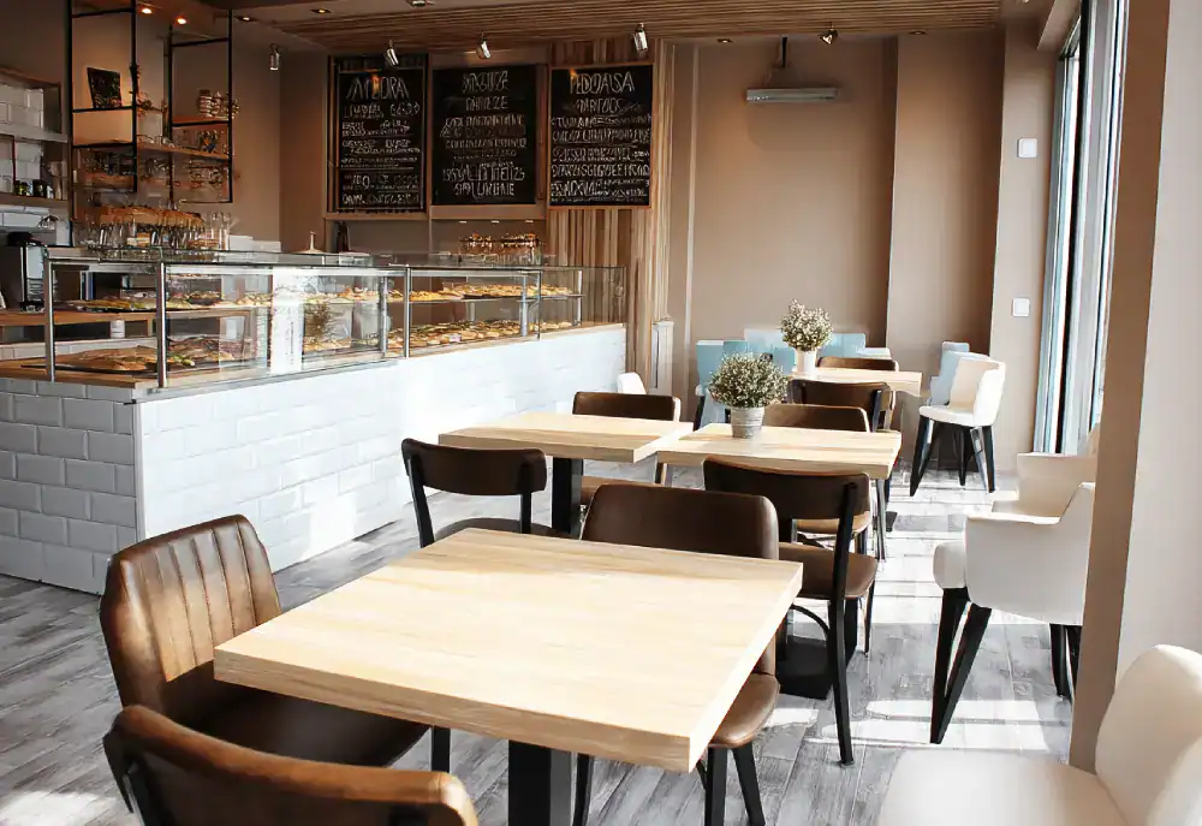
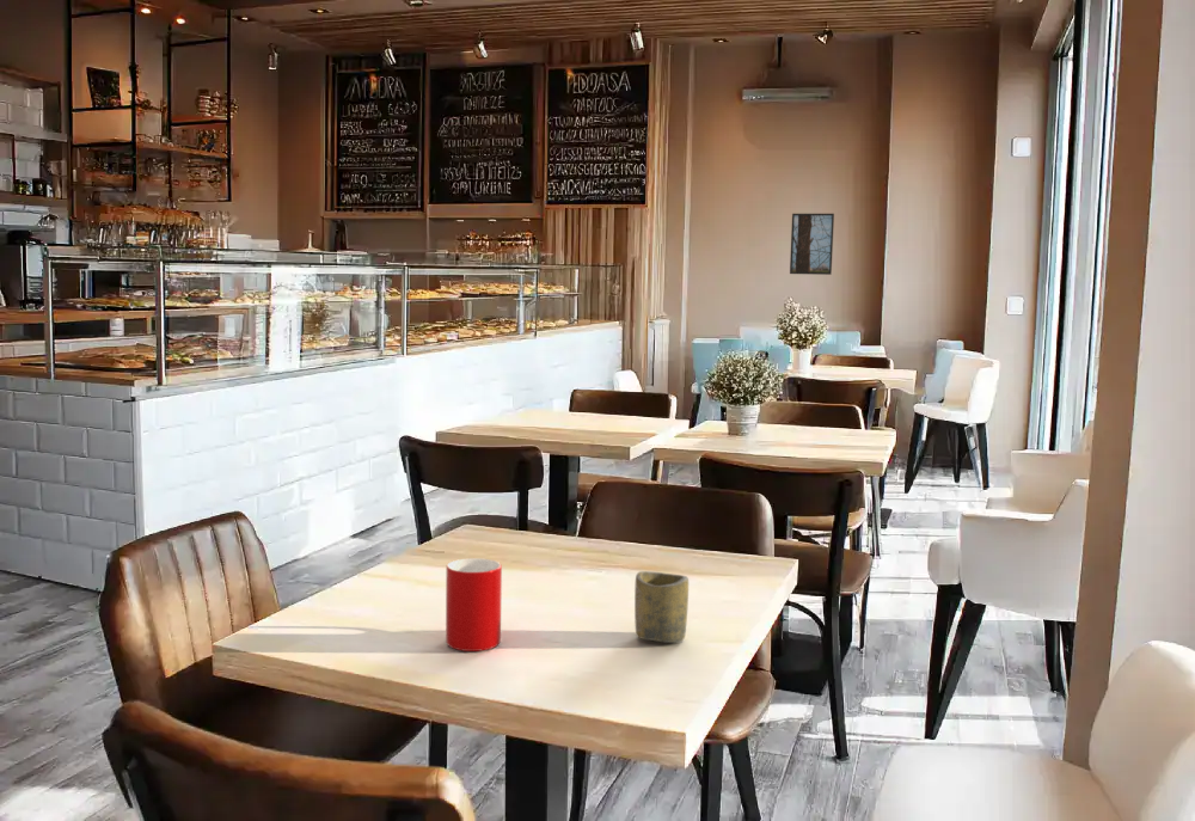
+ cup [633,570,690,644]
+ cup [445,557,503,652]
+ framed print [789,213,835,276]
